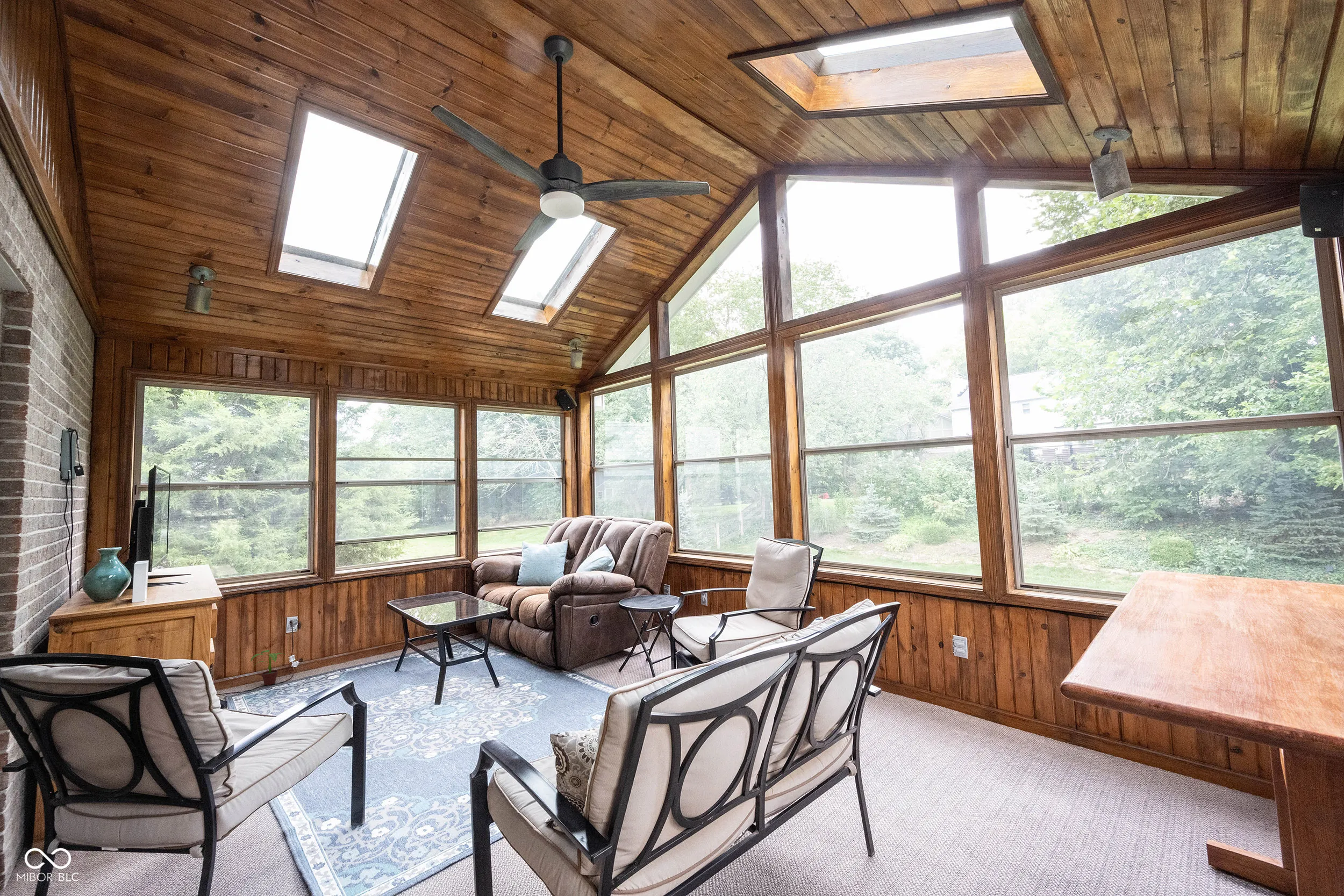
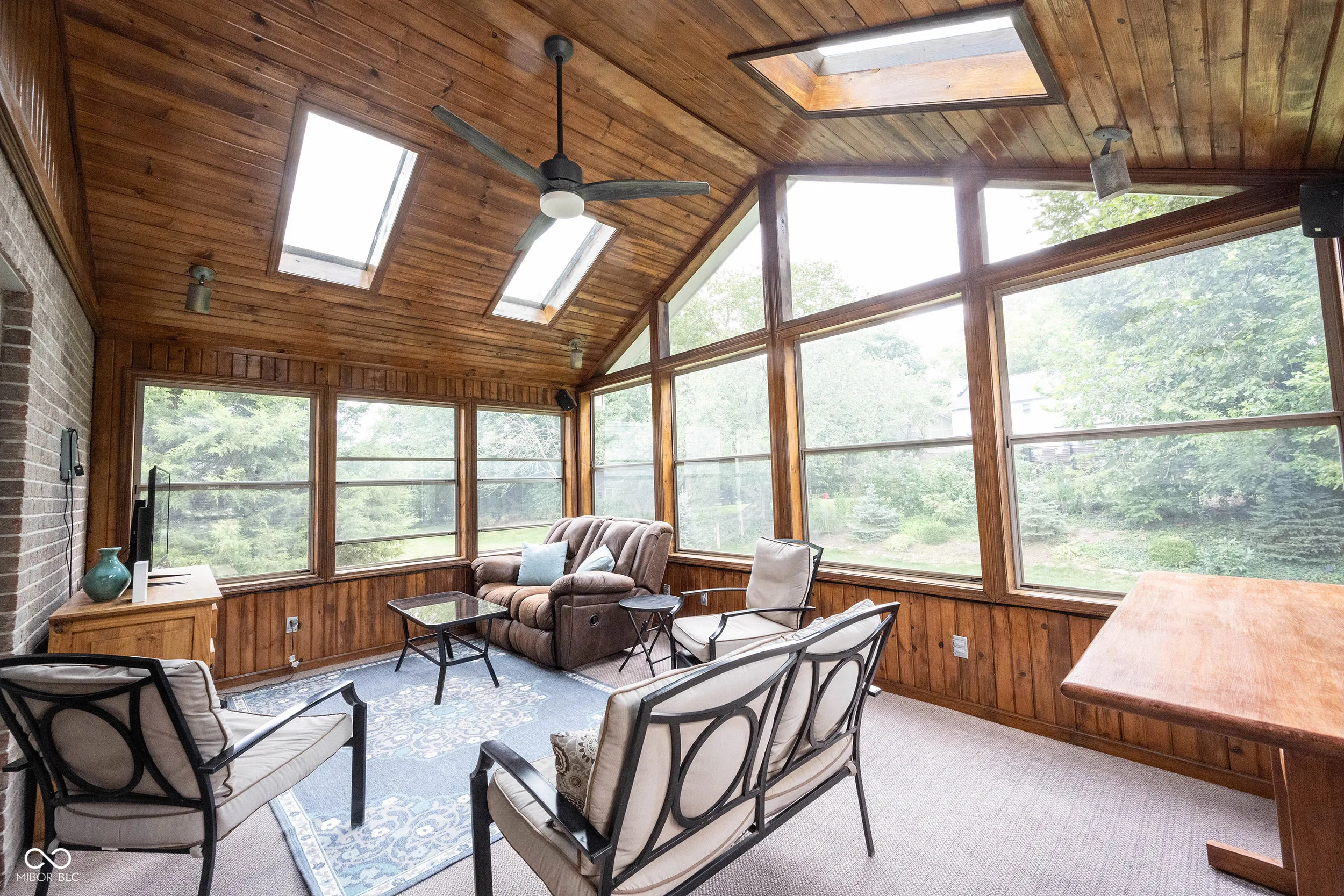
- potted plant [250,649,286,686]
